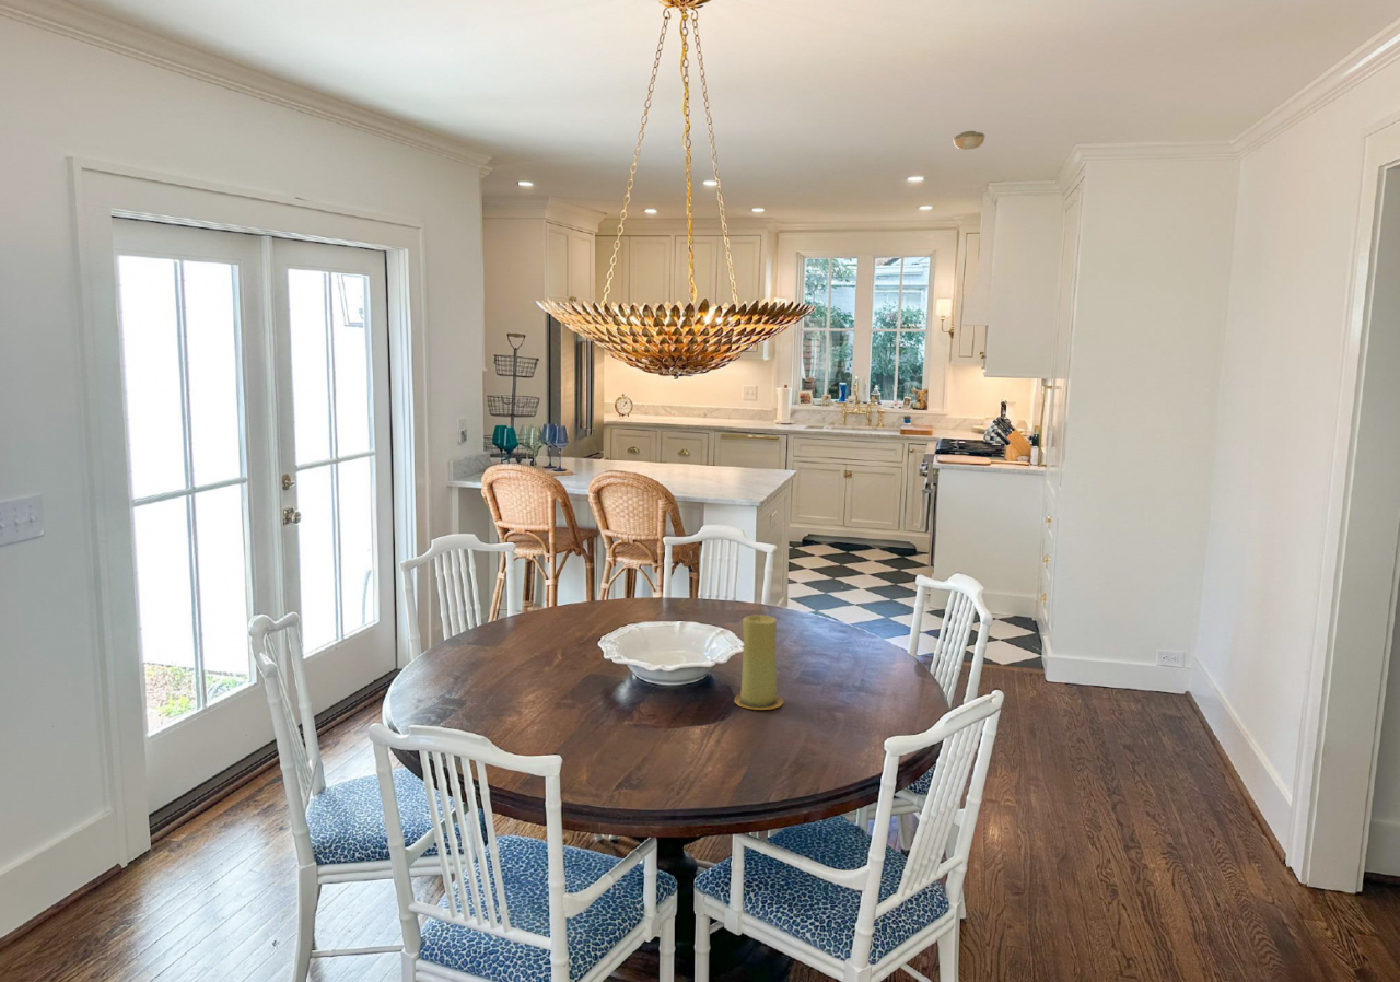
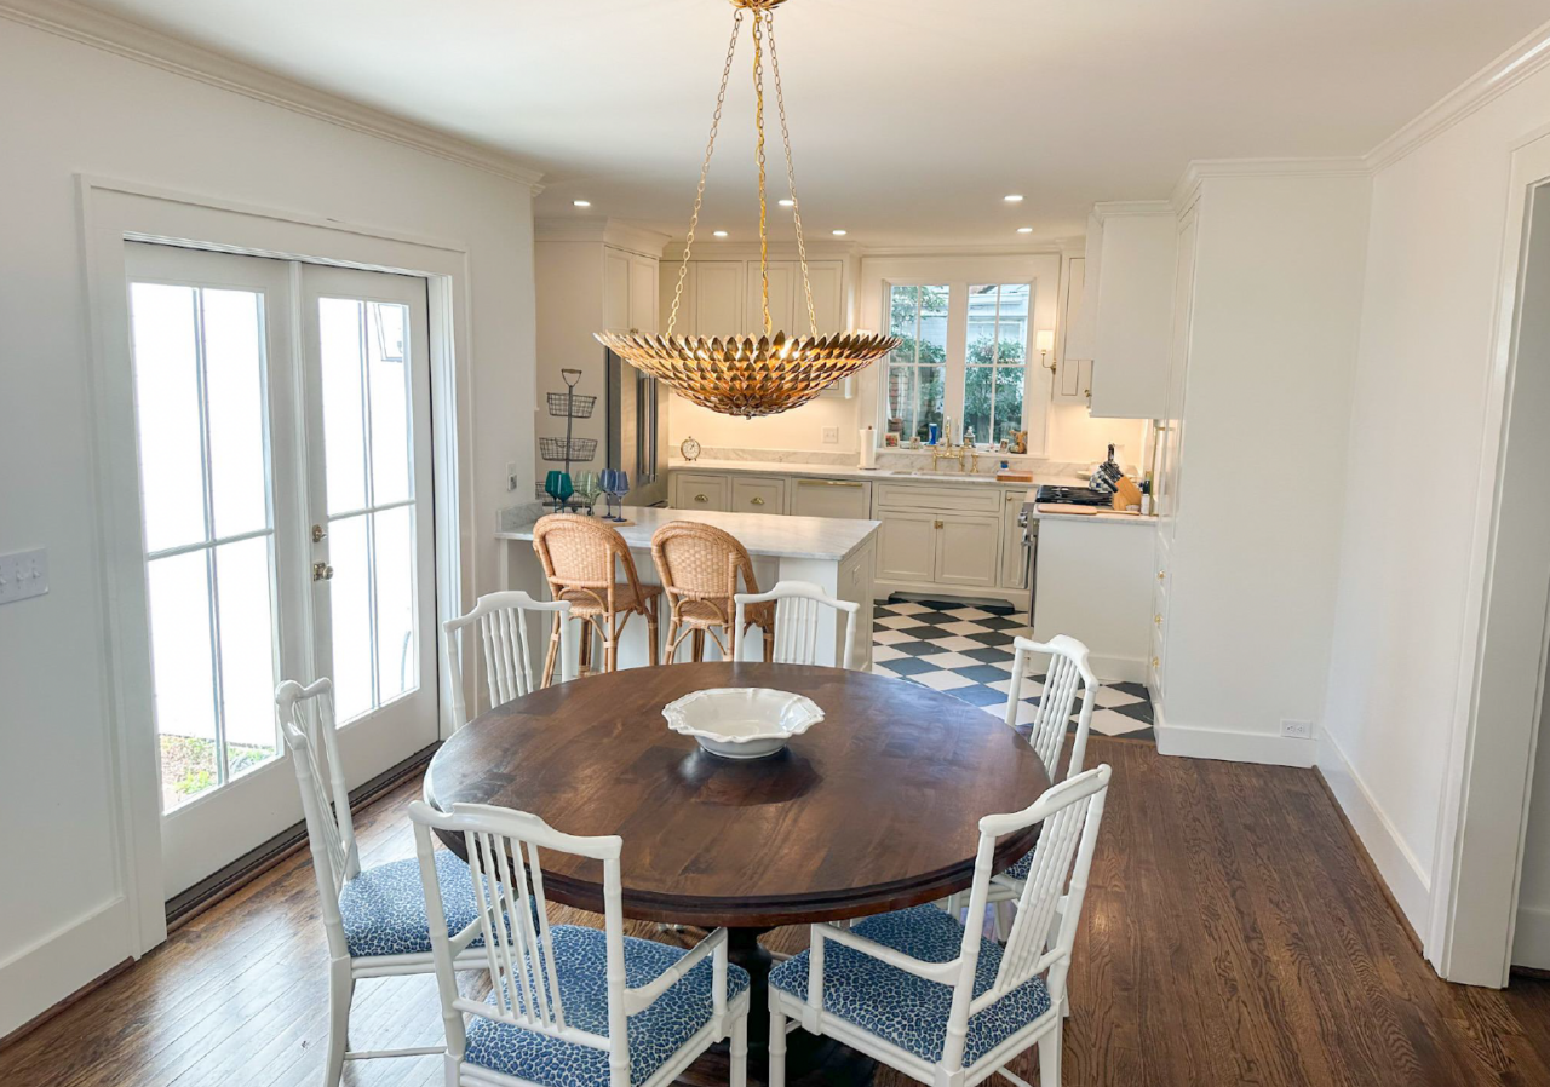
- smoke detector [952,130,985,151]
- candle [734,613,784,711]
